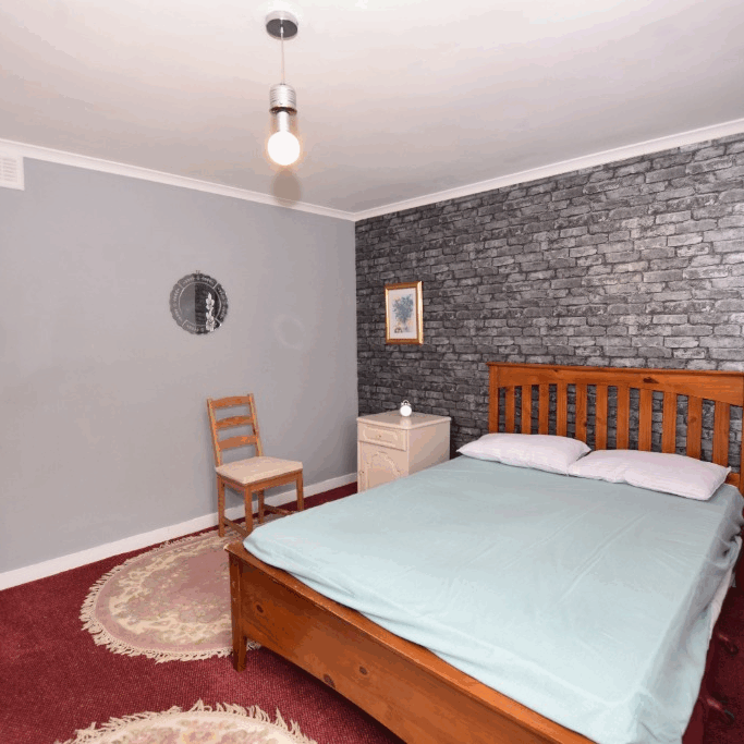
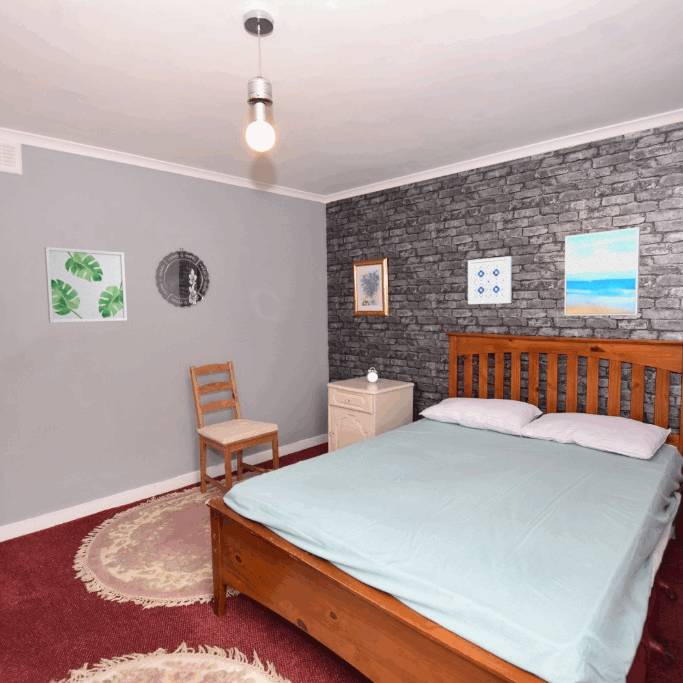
+ wall art [43,246,128,324]
+ wall art [467,255,512,305]
+ wall art [563,226,641,317]
